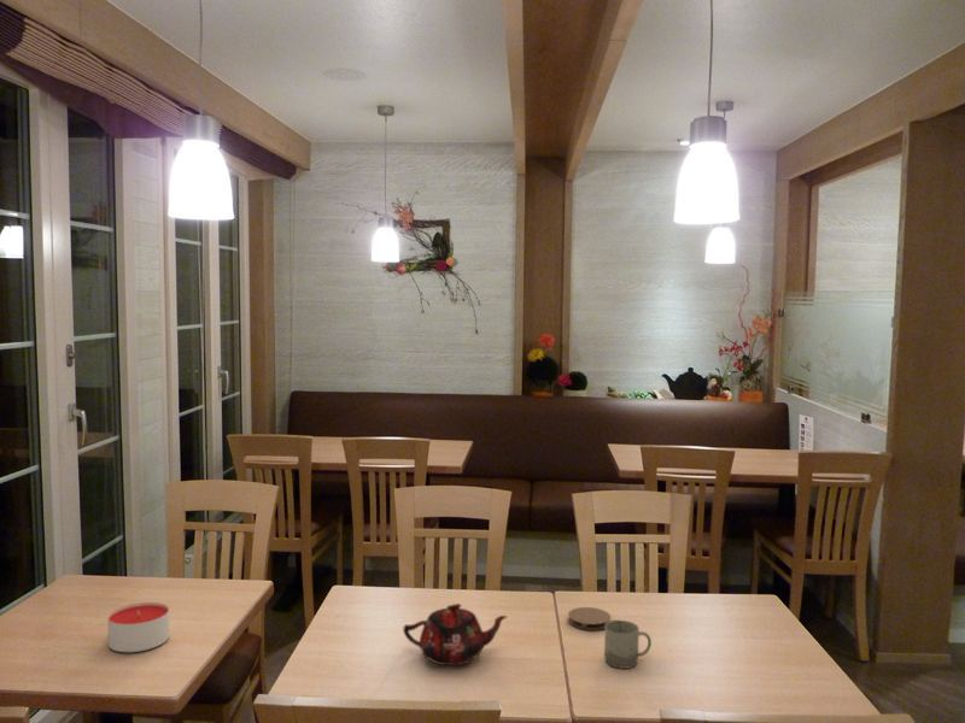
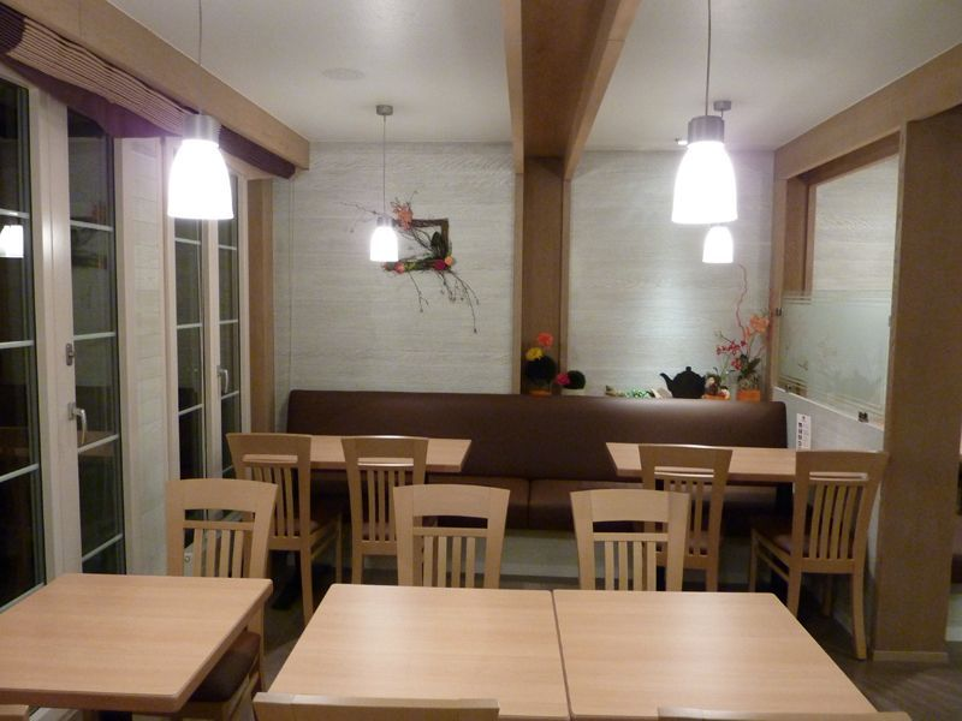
- teapot [402,602,509,666]
- cup [603,619,653,670]
- coaster [567,606,612,631]
- candle [106,601,170,653]
